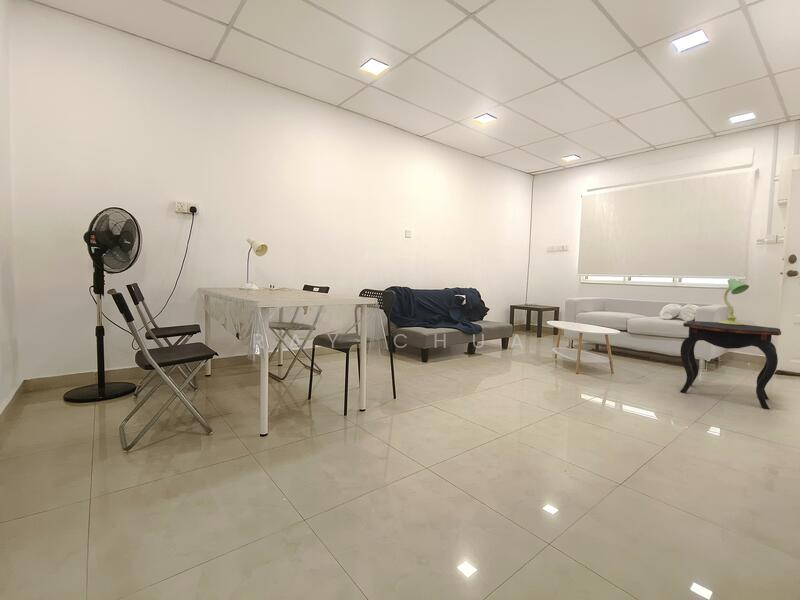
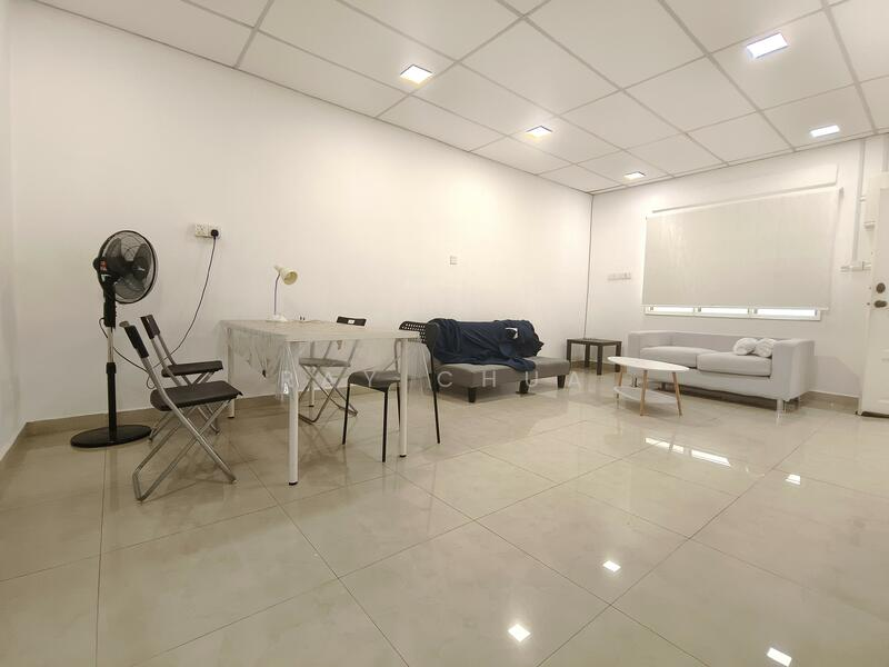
- table lamp [718,278,750,326]
- side table [679,320,782,410]
